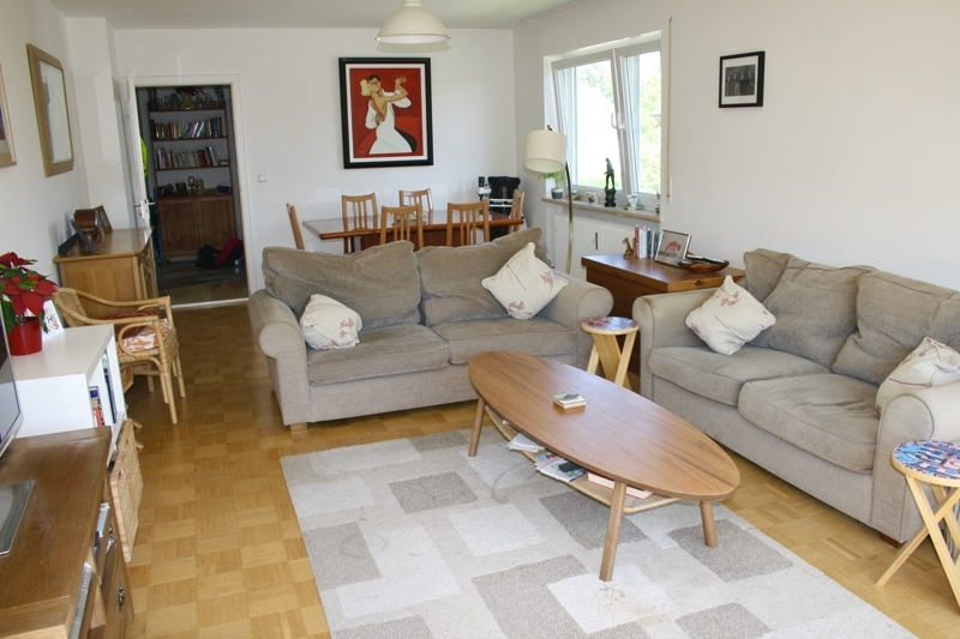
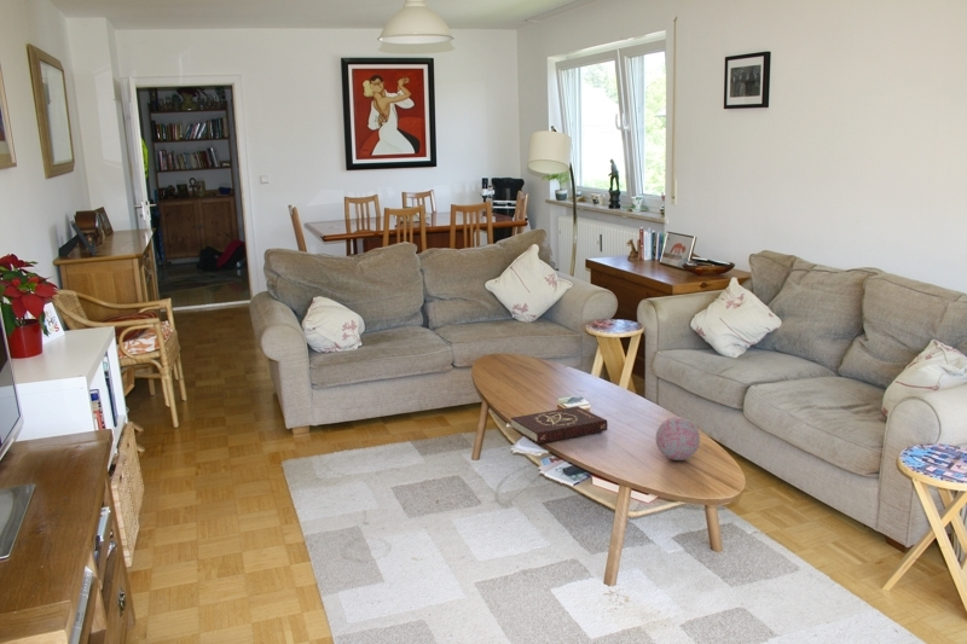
+ decorative orb [655,416,701,462]
+ book [510,405,609,445]
